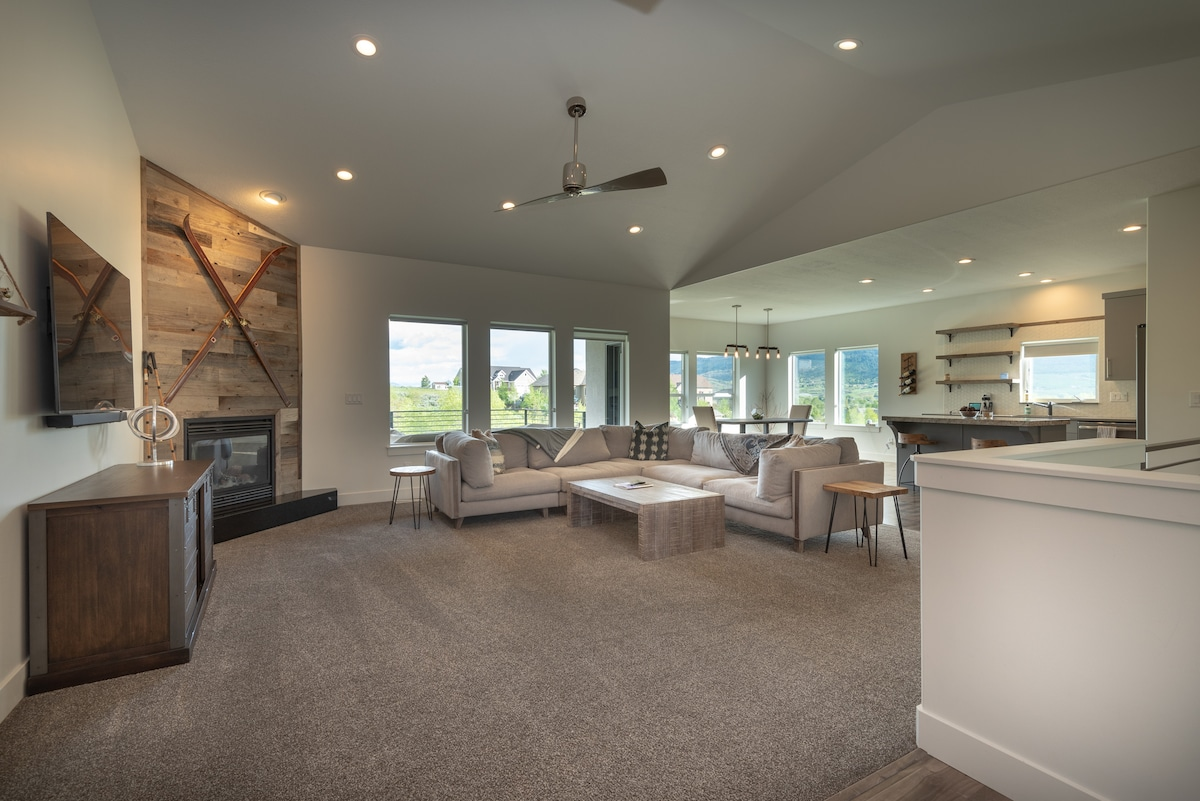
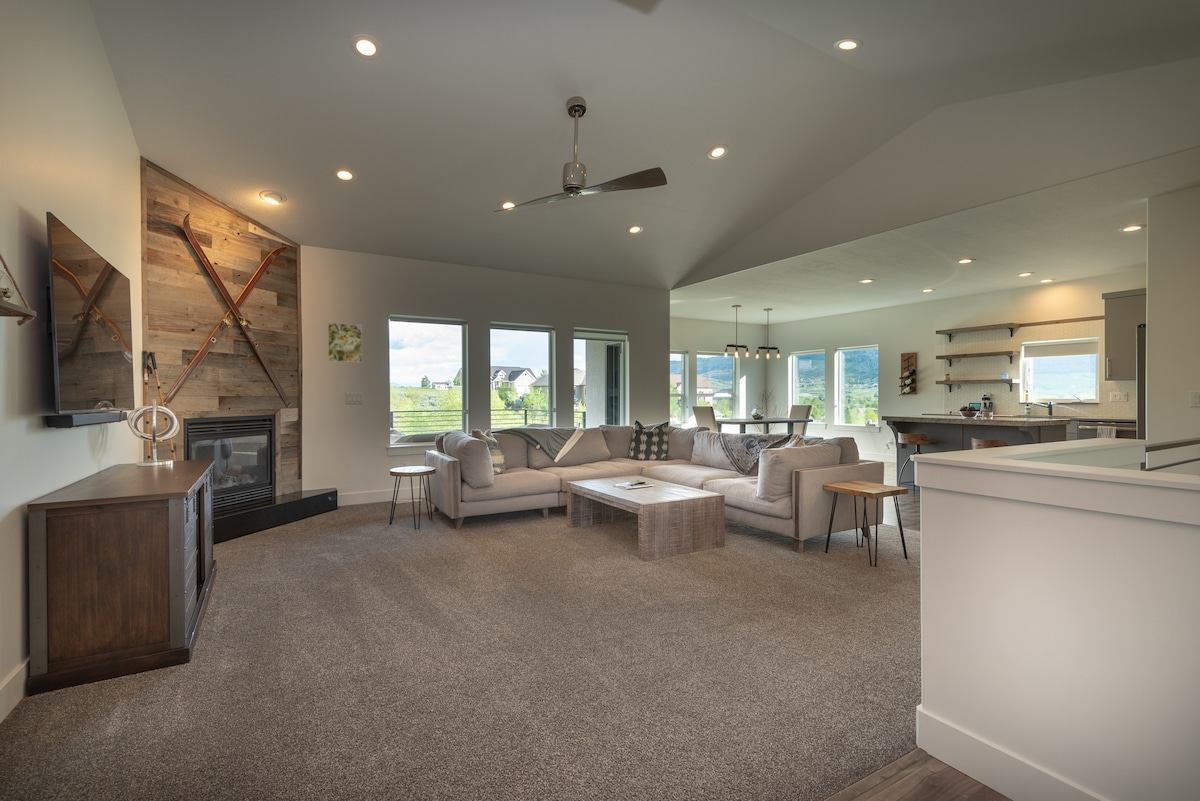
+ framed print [327,322,363,363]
